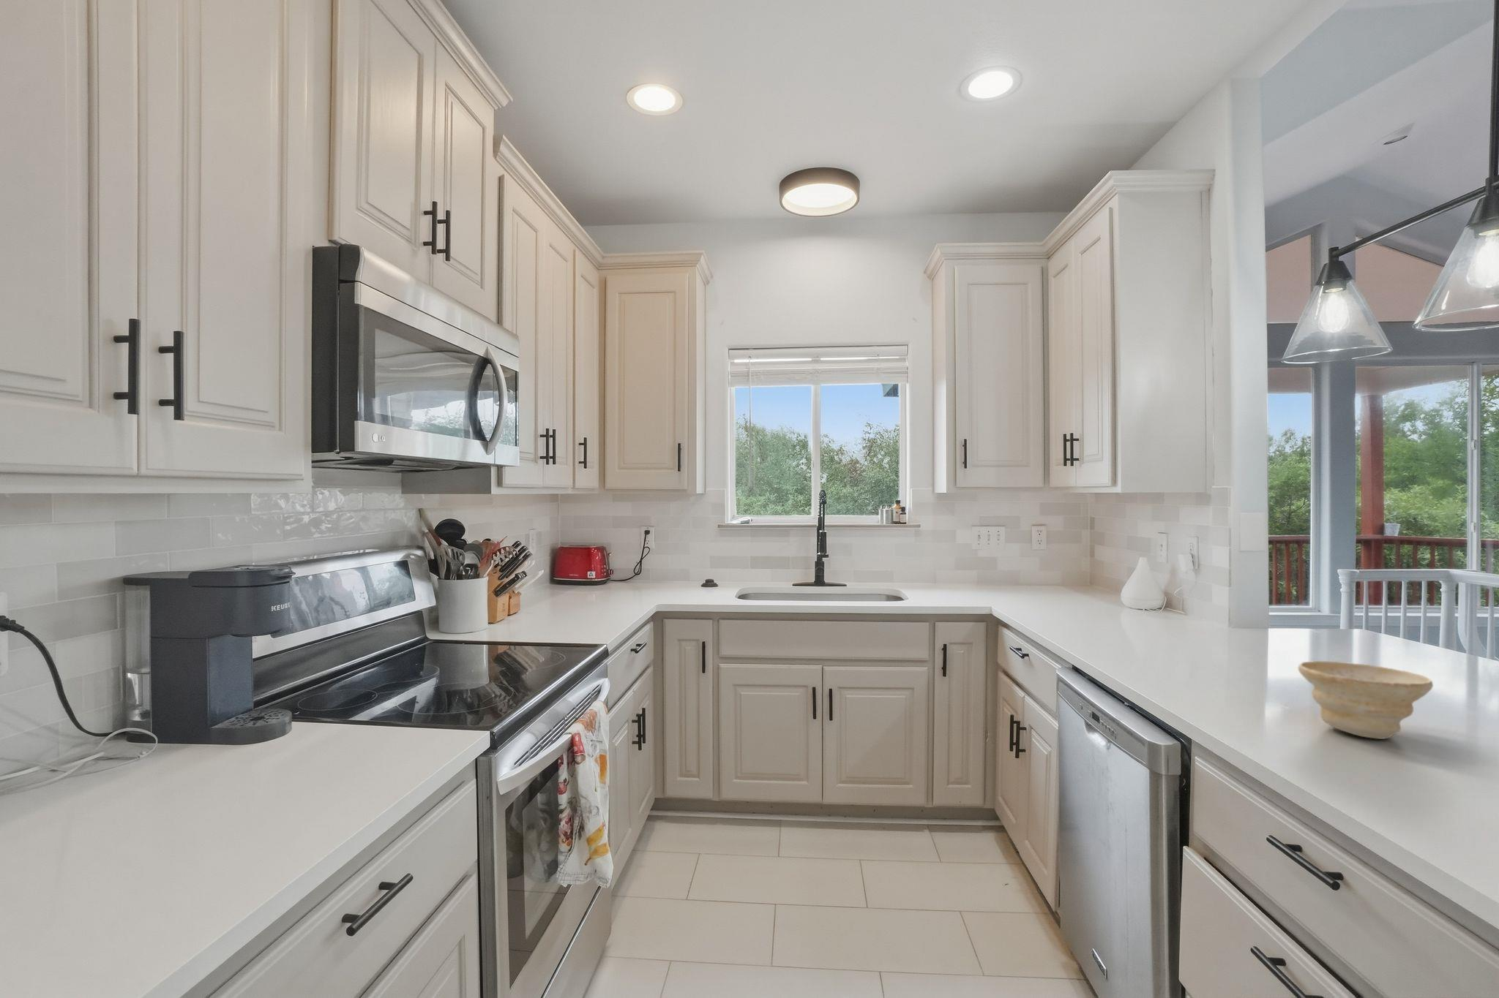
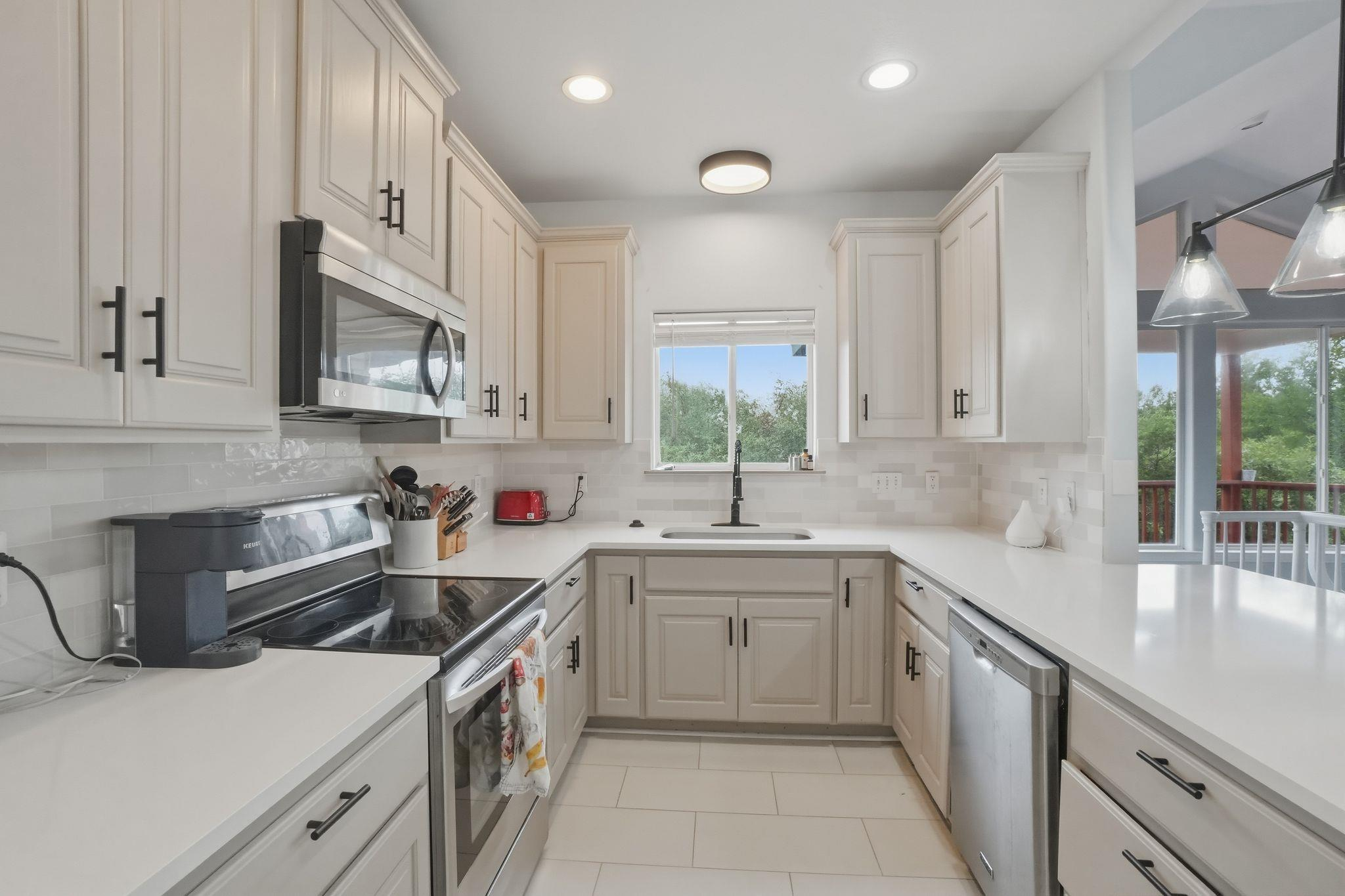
- bowl [1297,661,1434,740]
